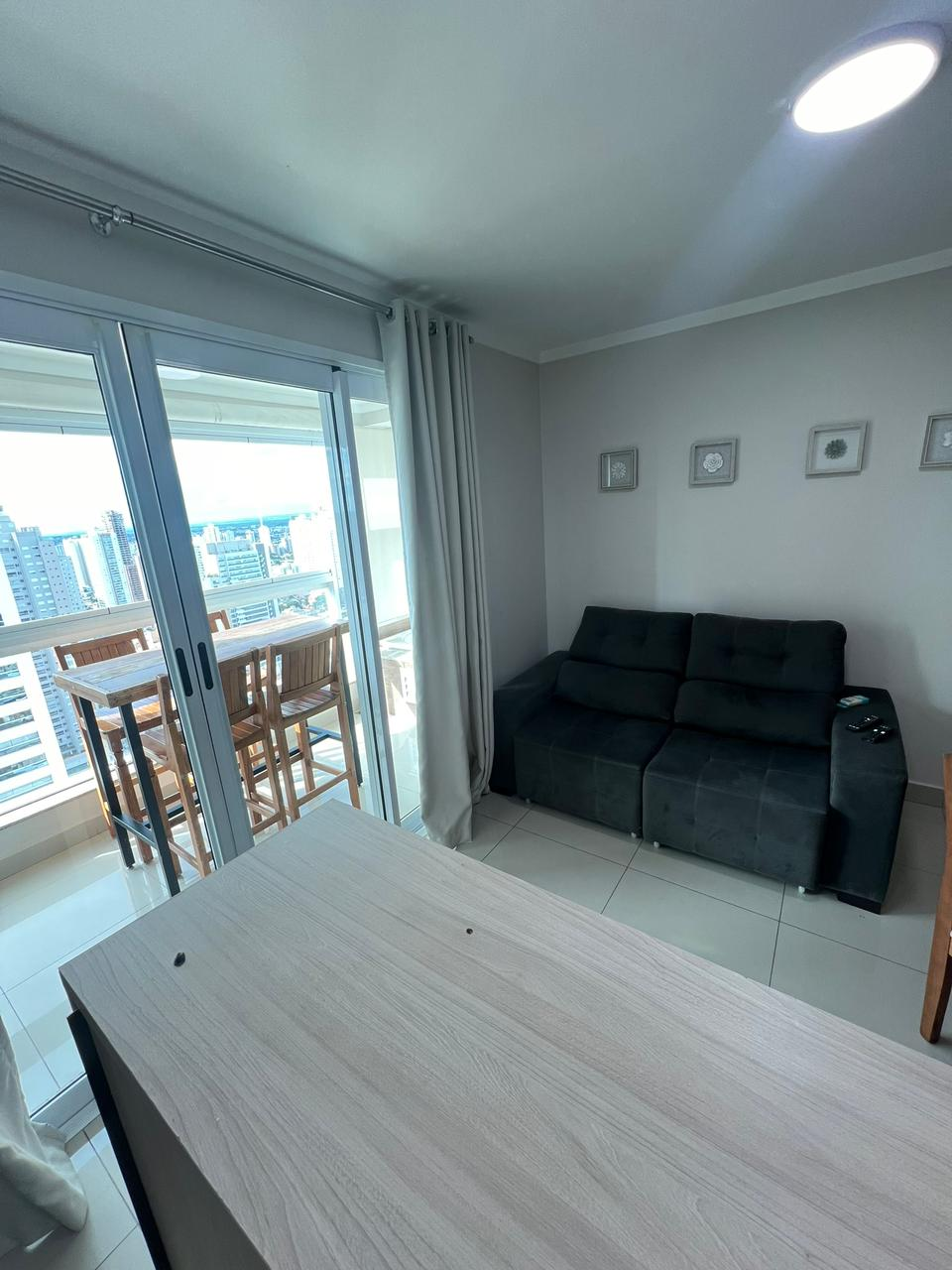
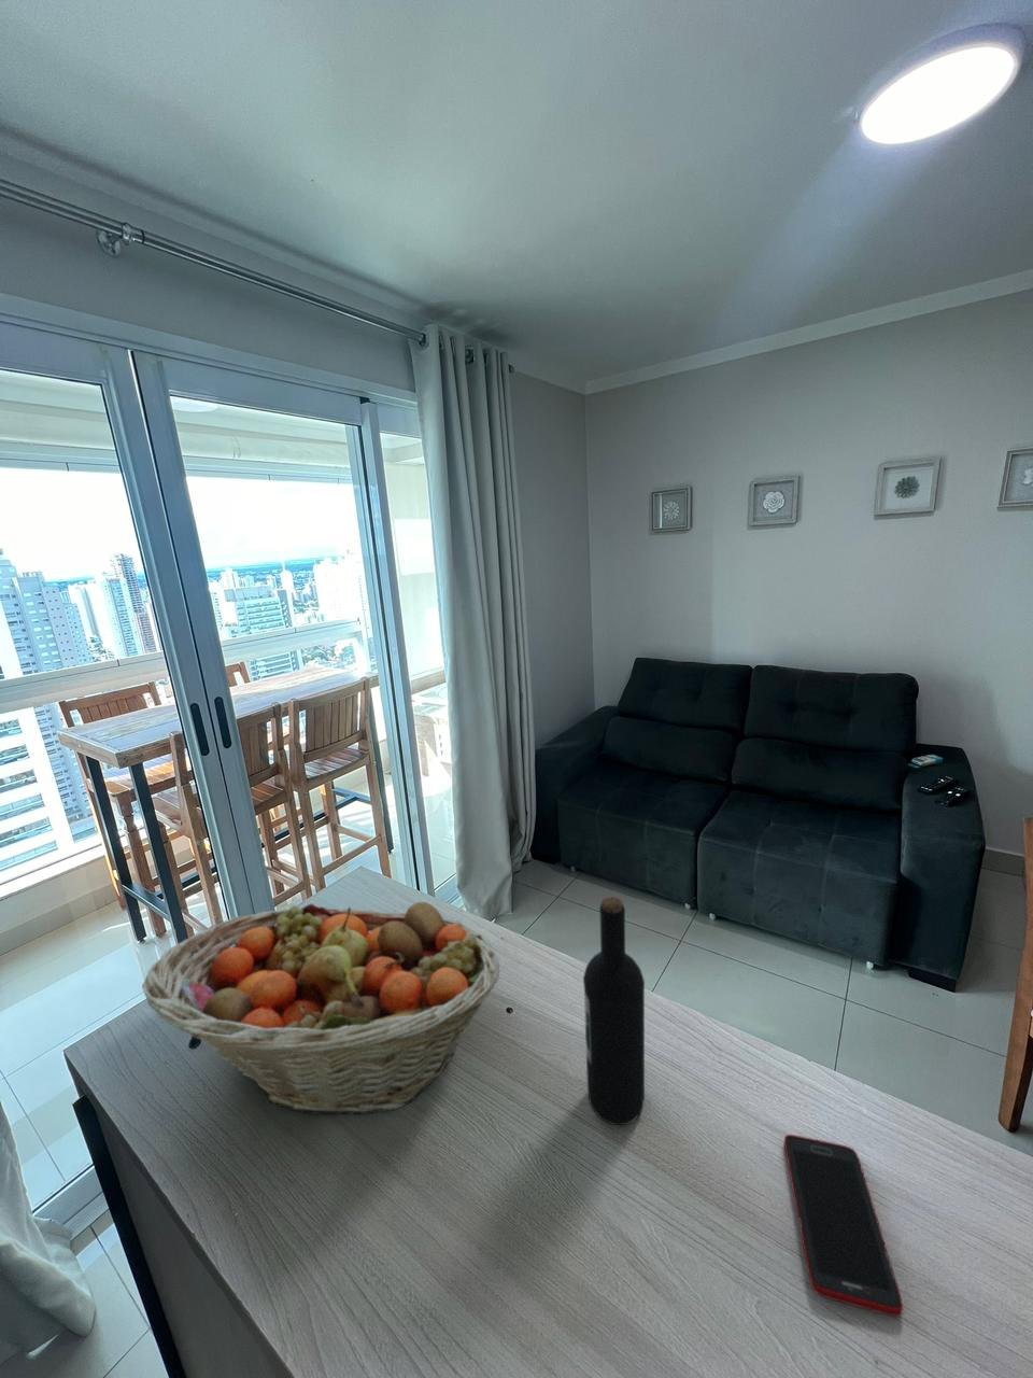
+ cell phone [783,1134,904,1317]
+ wine bottle [582,896,646,1126]
+ fruit basket [141,901,500,1115]
